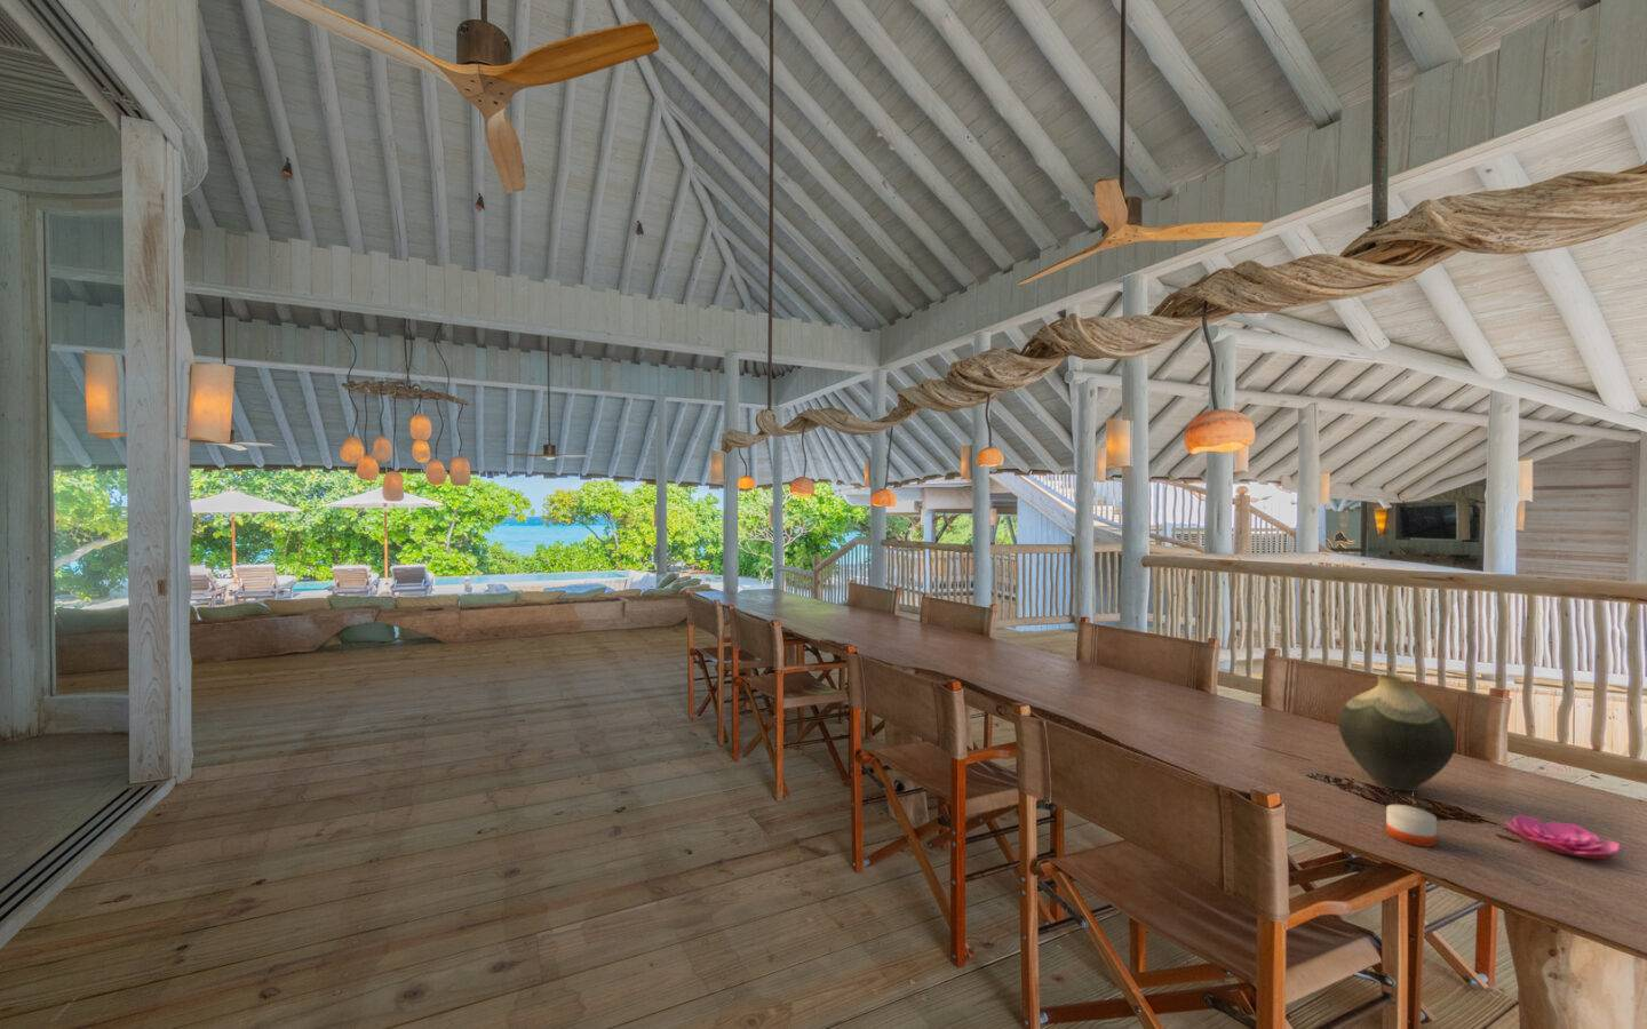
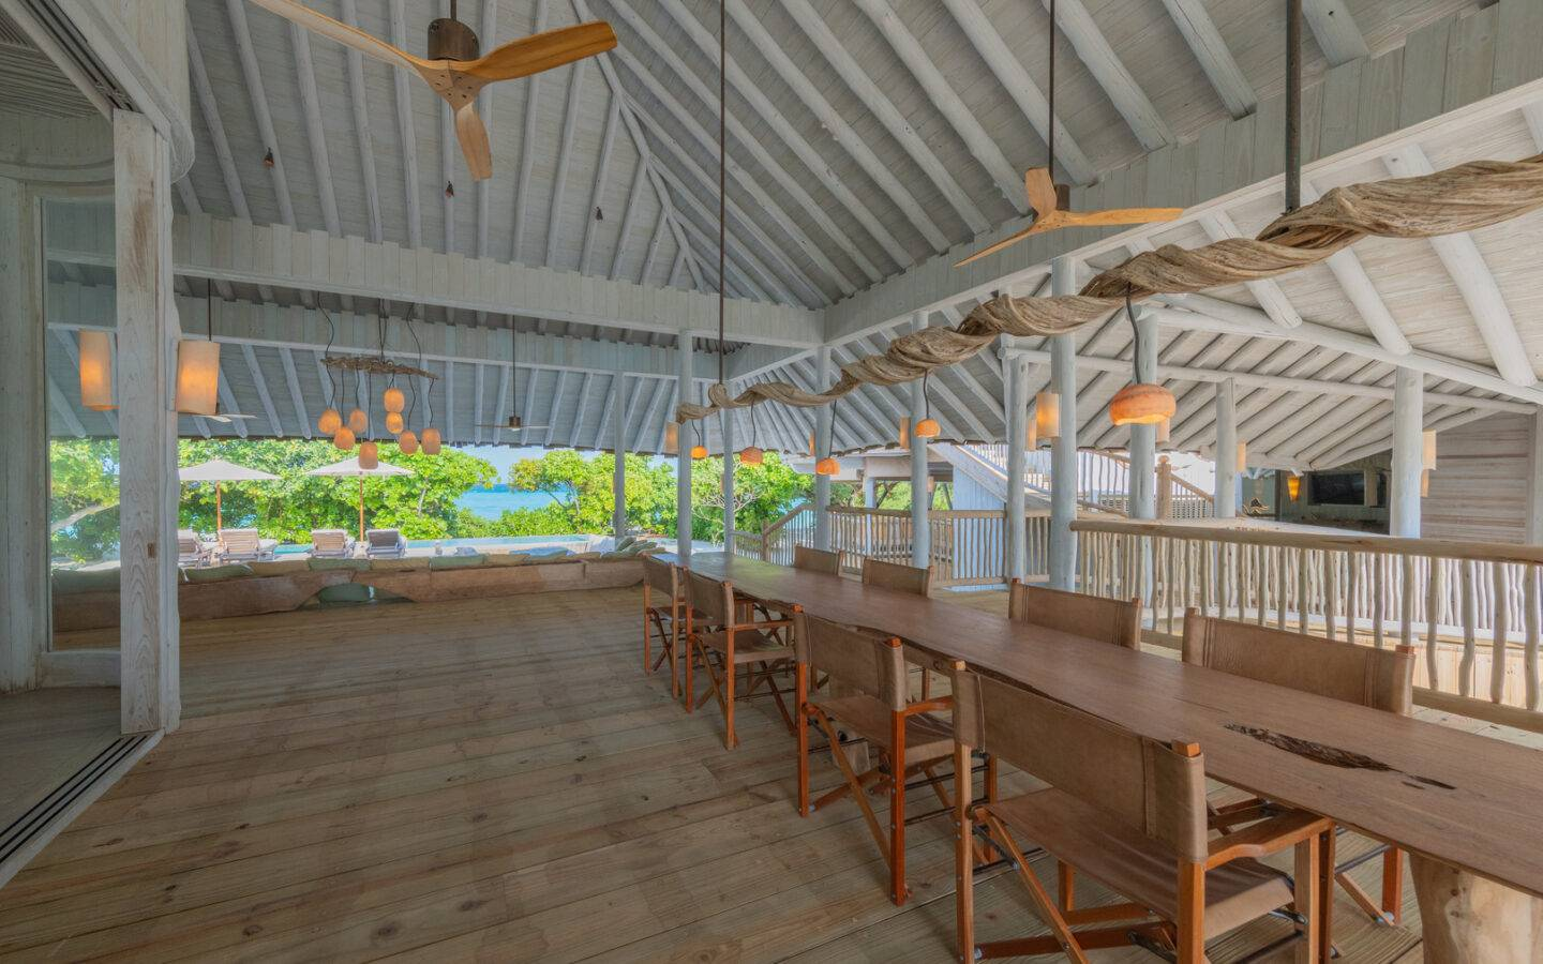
- vase [1338,673,1457,792]
- flower [1504,813,1622,859]
- candle [1385,787,1437,849]
